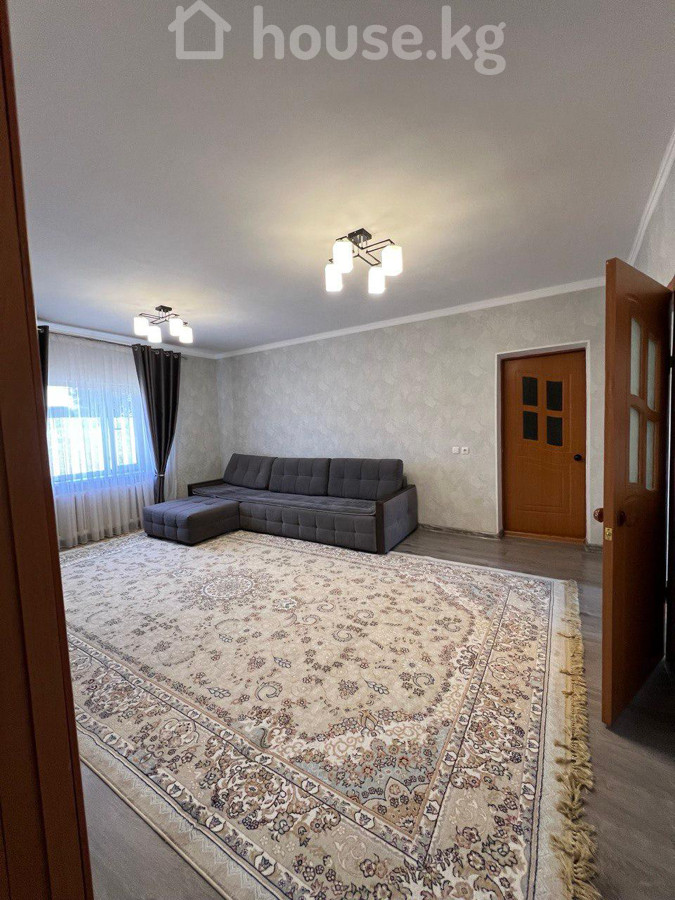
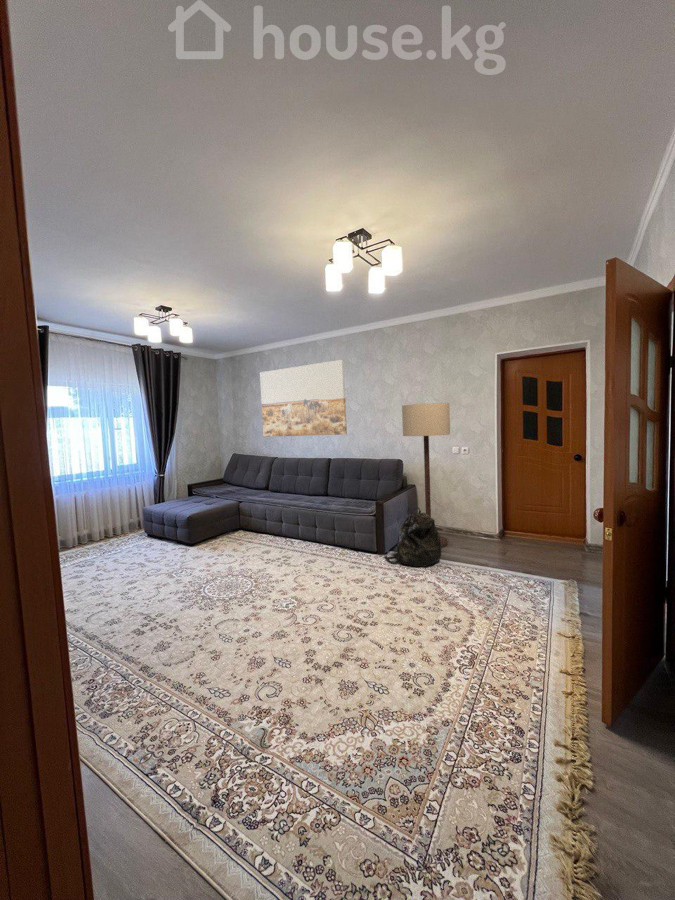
+ wall art [259,359,348,438]
+ backpack [384,506,442,568]
+ floor lamp [401,402,451,548]
